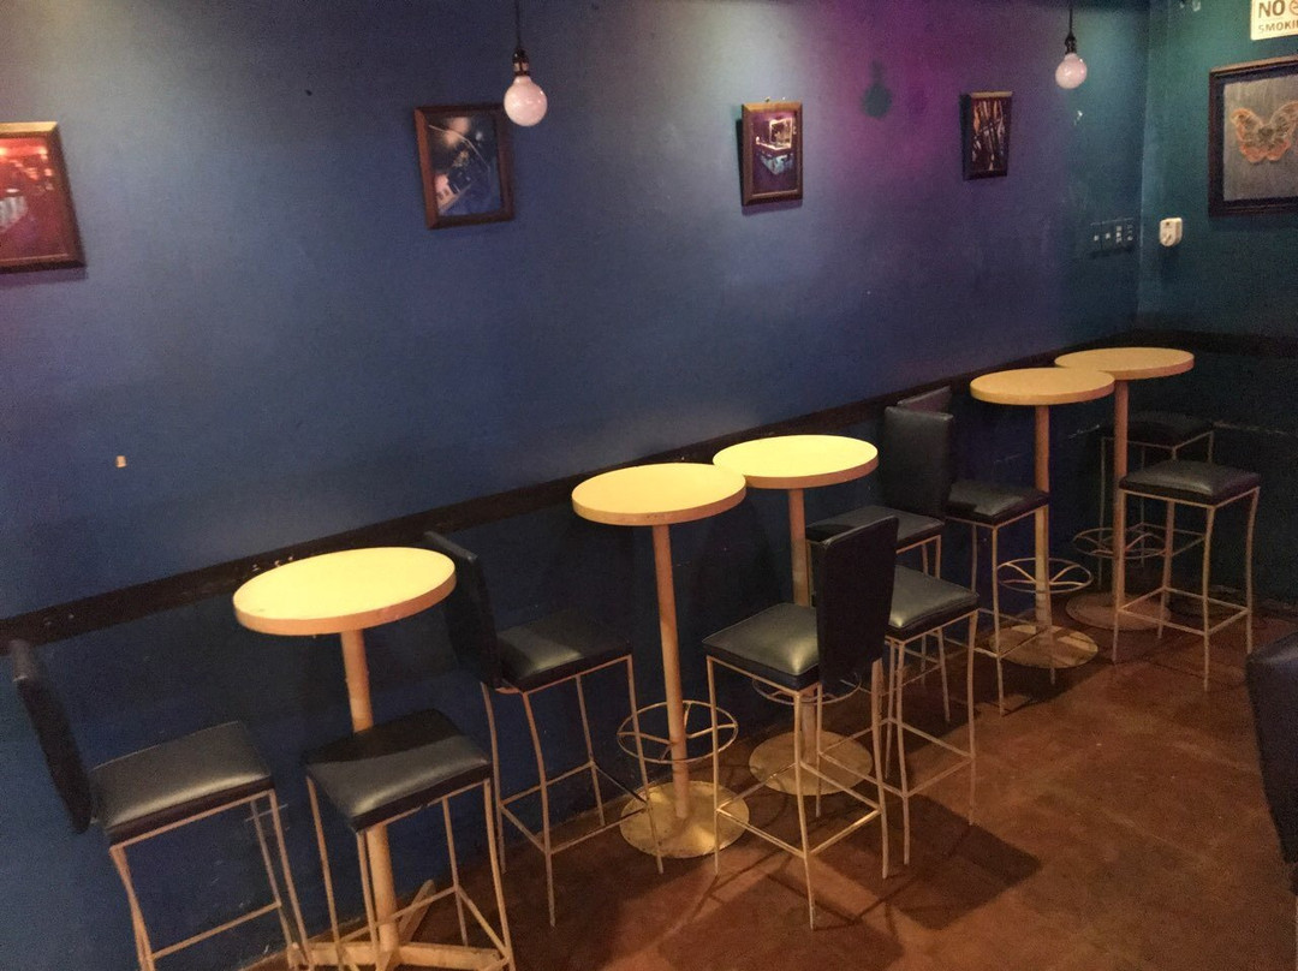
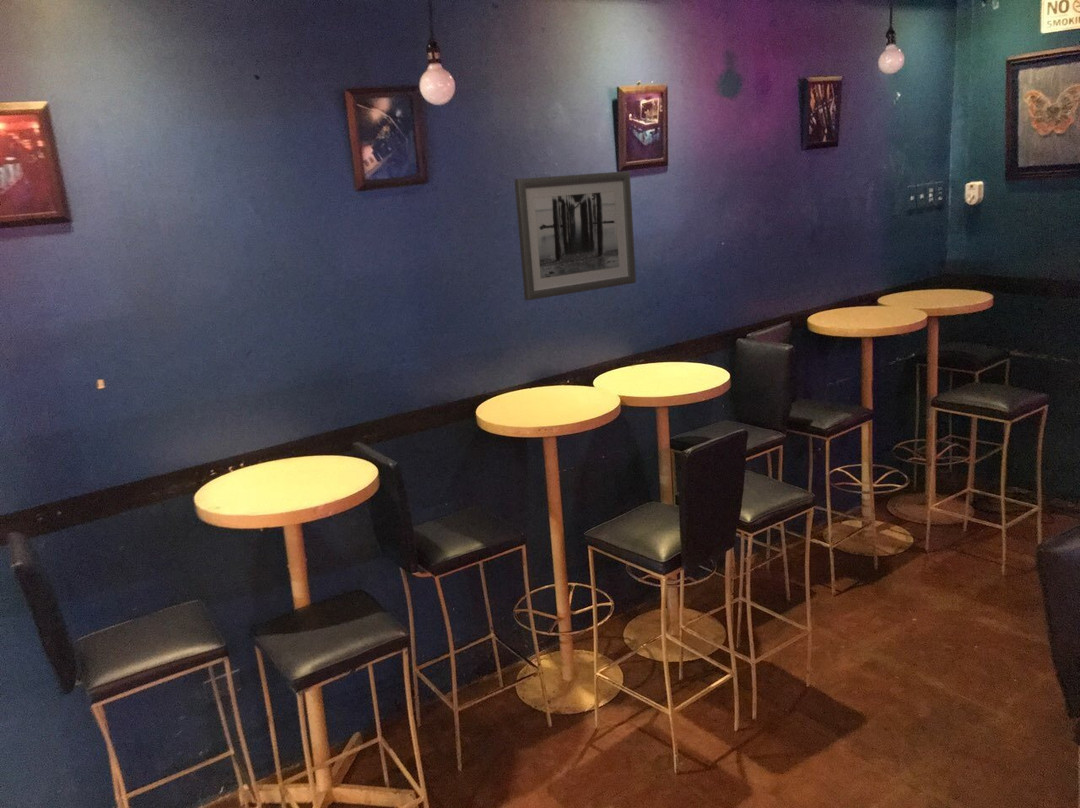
+ wall art [514,170,637,301]
